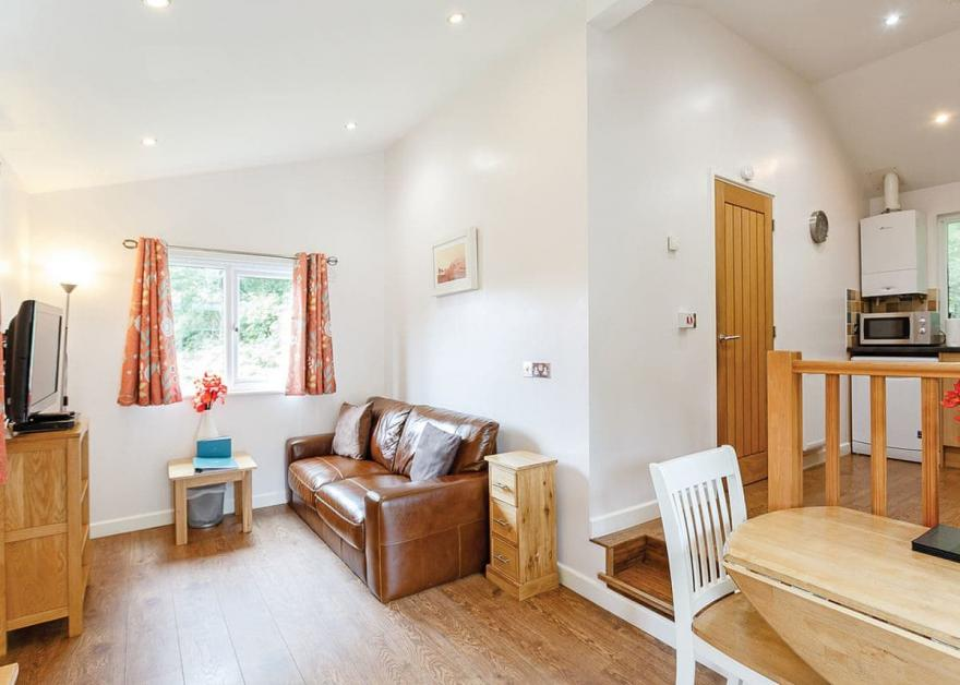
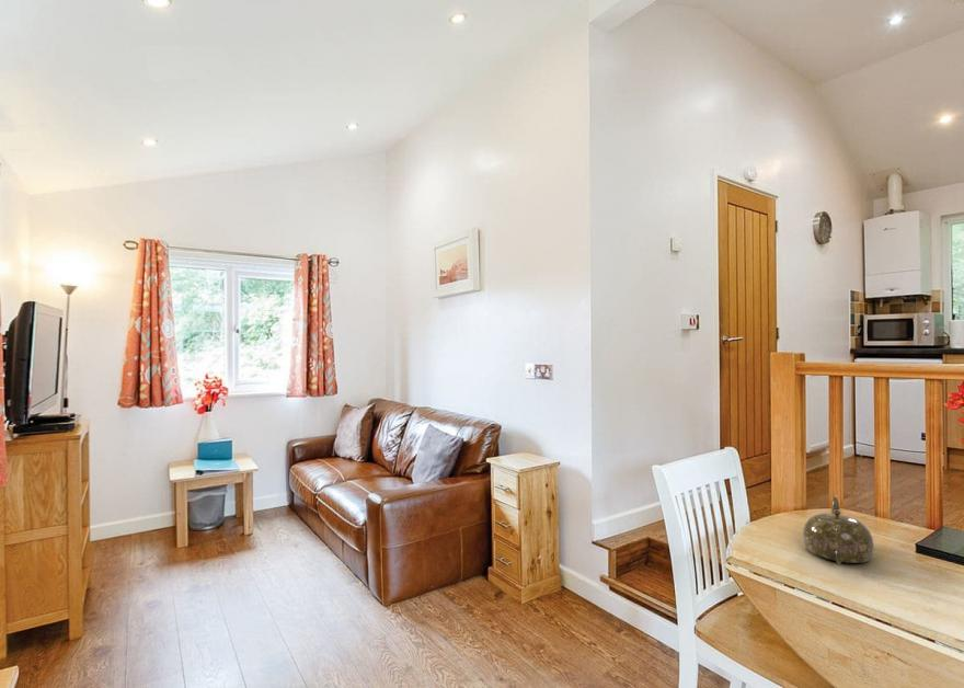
+ teapot [802,494,875,565]
